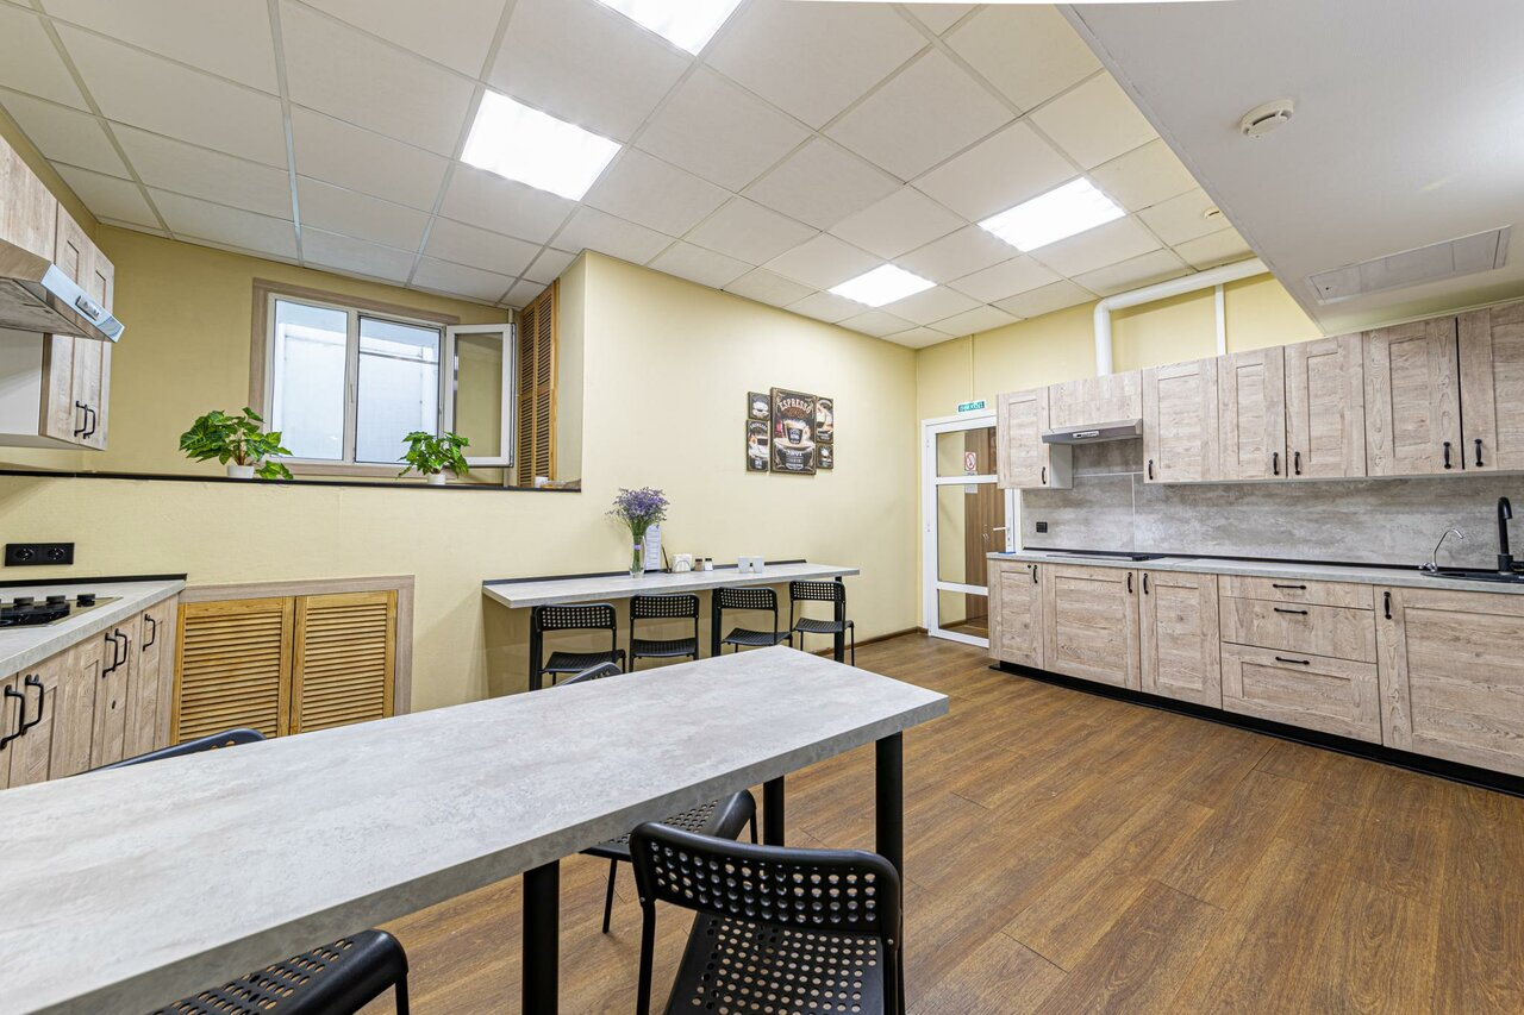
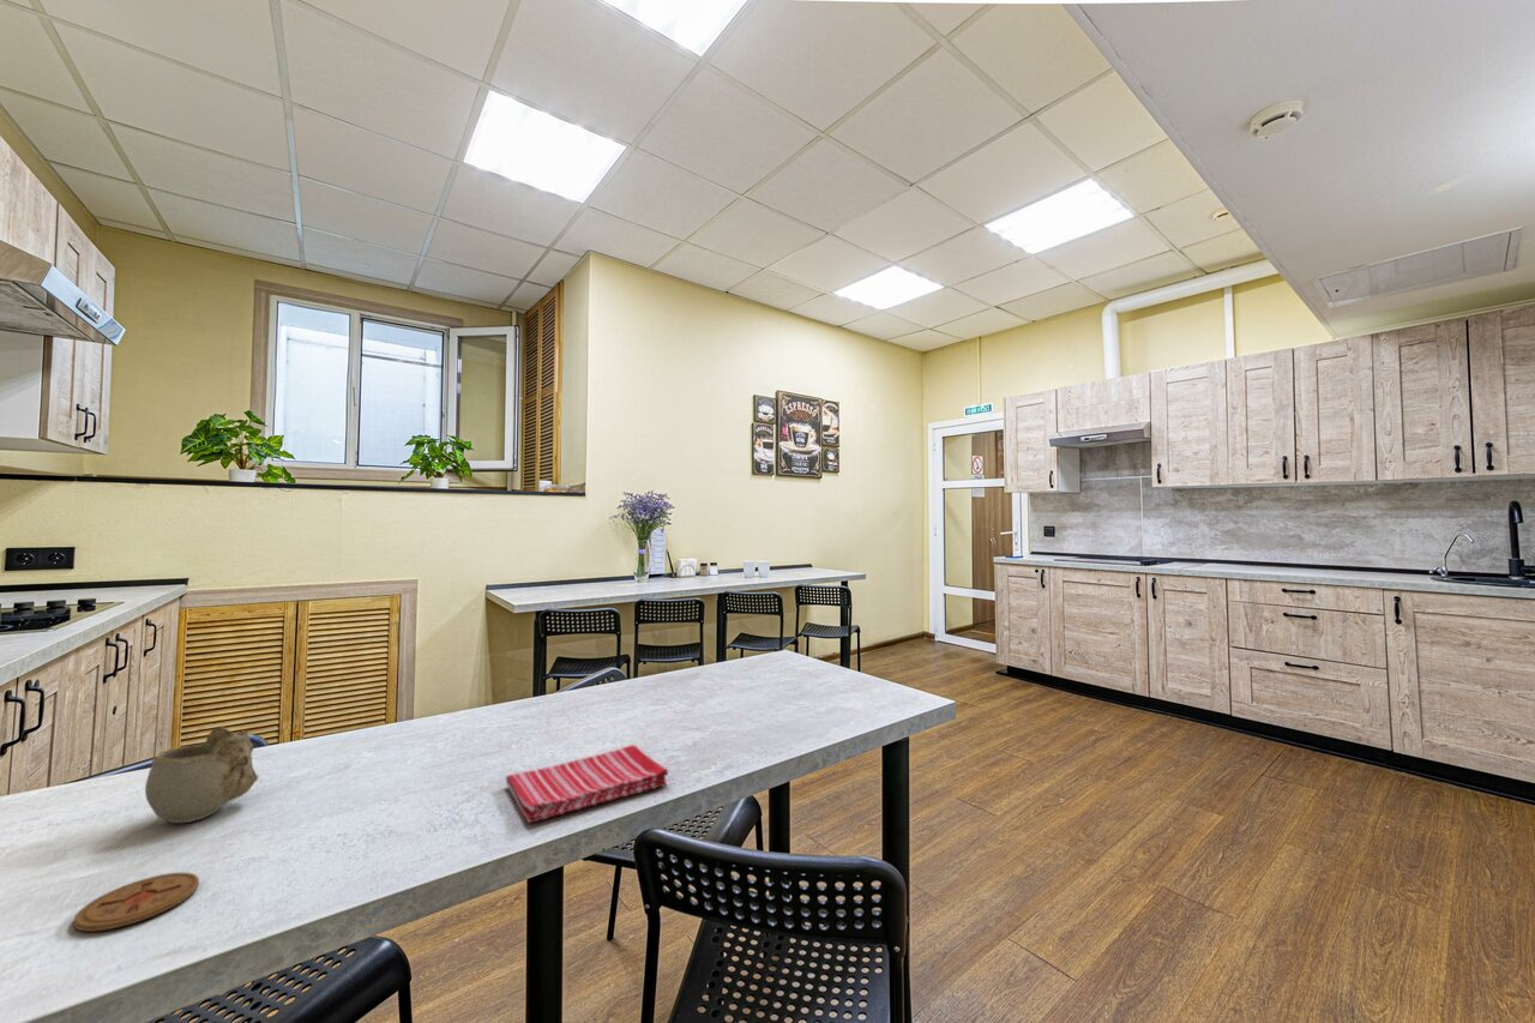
+ dish towel [505,744,669,824]
+ coaster [73,872,200,932]
+ mug [144,726,259,824]
